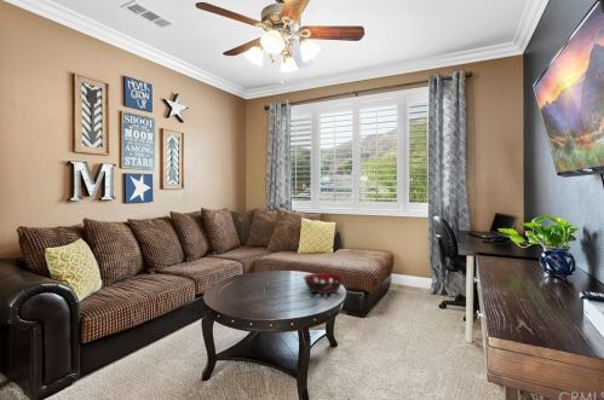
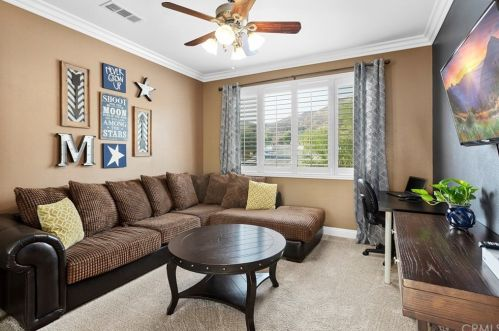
- decorative bowl [303,272,346,295]
